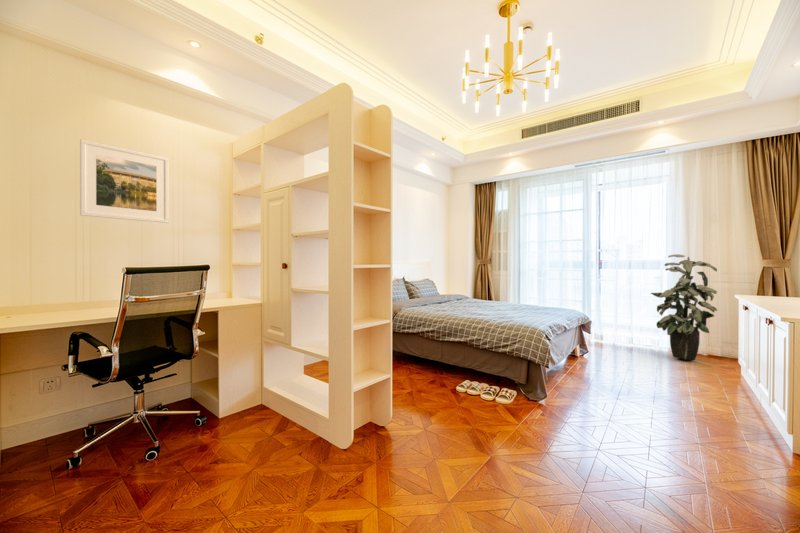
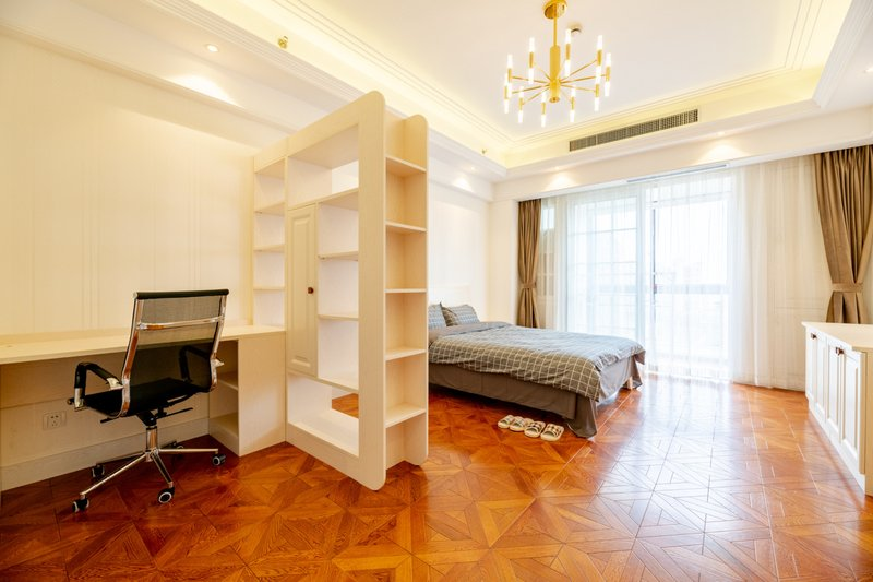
- indoor plant [649,253,718,361]
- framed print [79,138,170,224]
